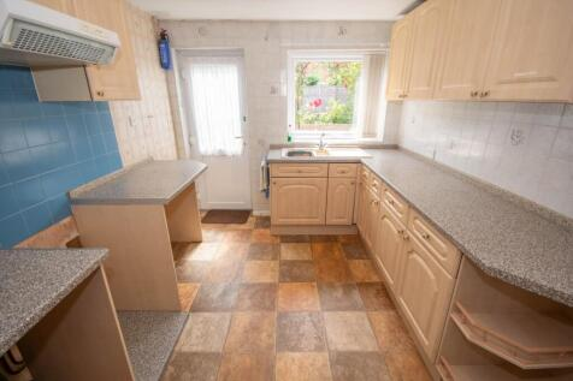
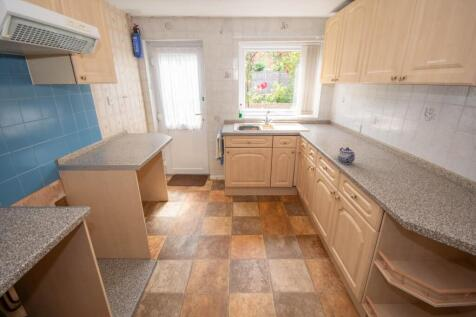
+ teapot [337,146,356,165]
